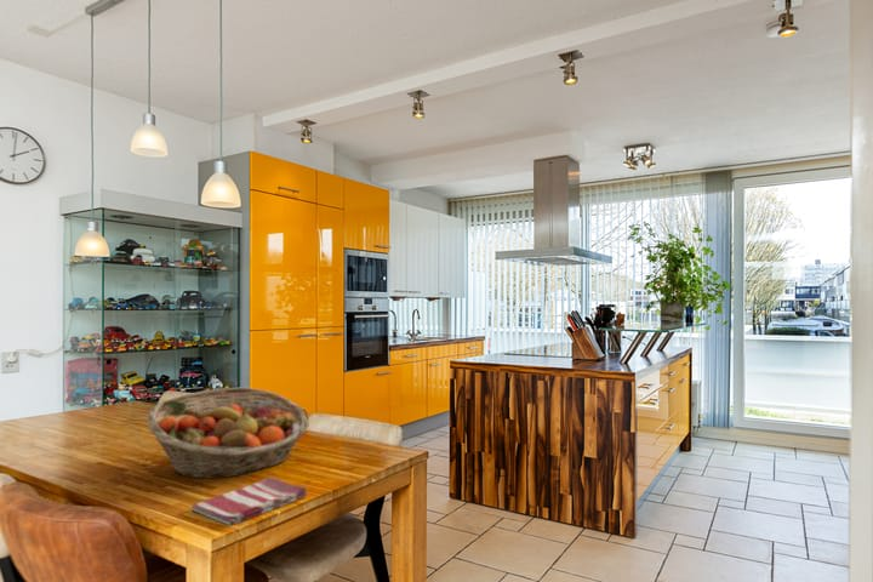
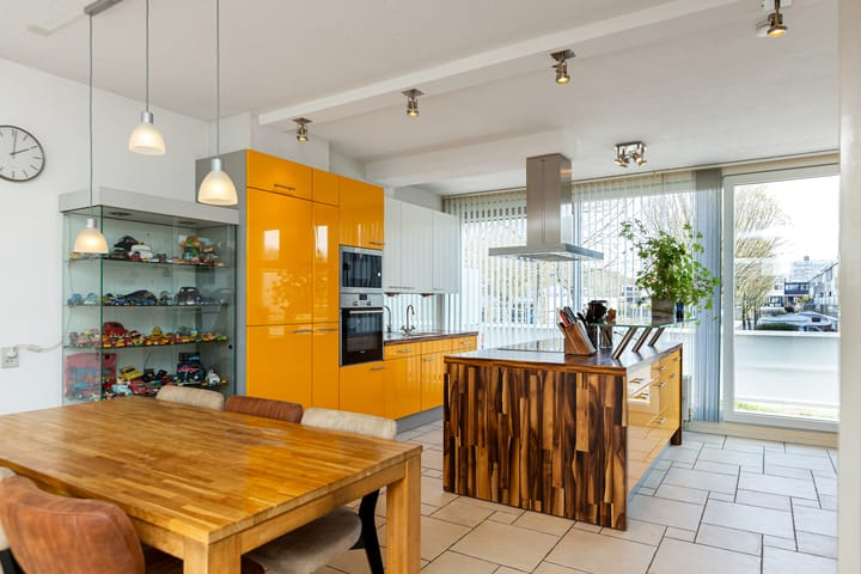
- dish towel [190,477,308,526]
- fruit basket [147,387,310,480]
